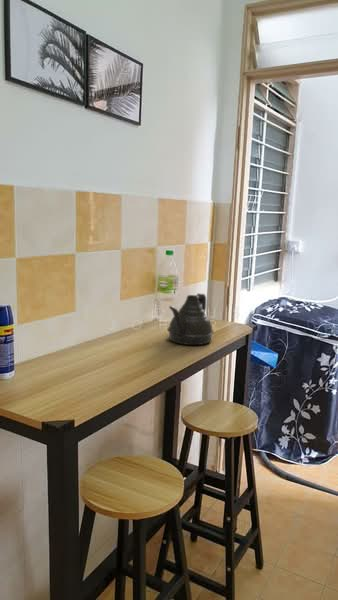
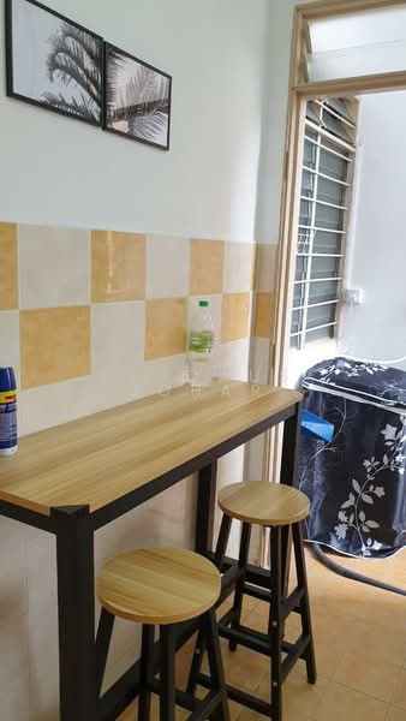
- teapot [166,292,215,346]
